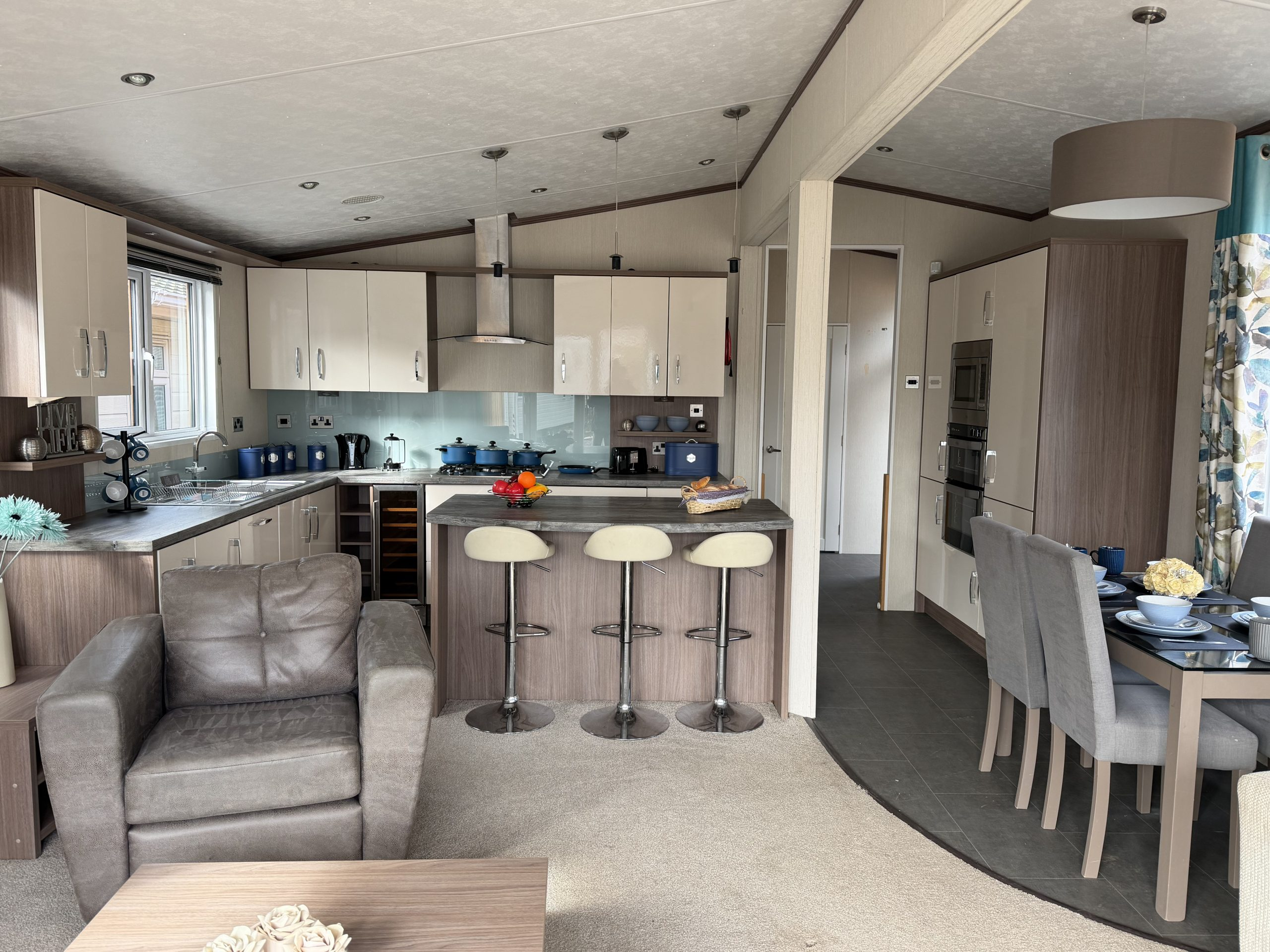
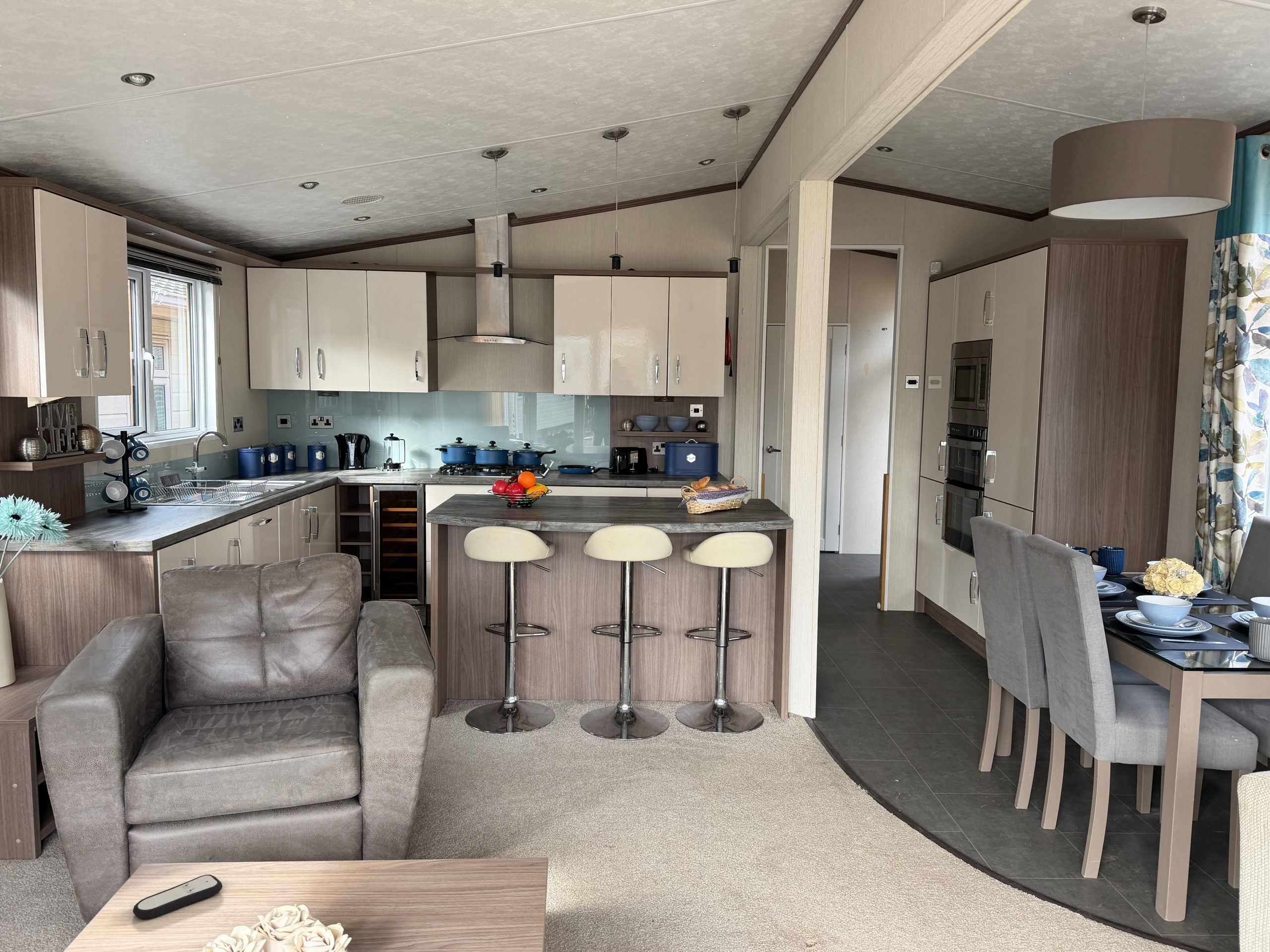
+ remote control [132,874,223,920]
